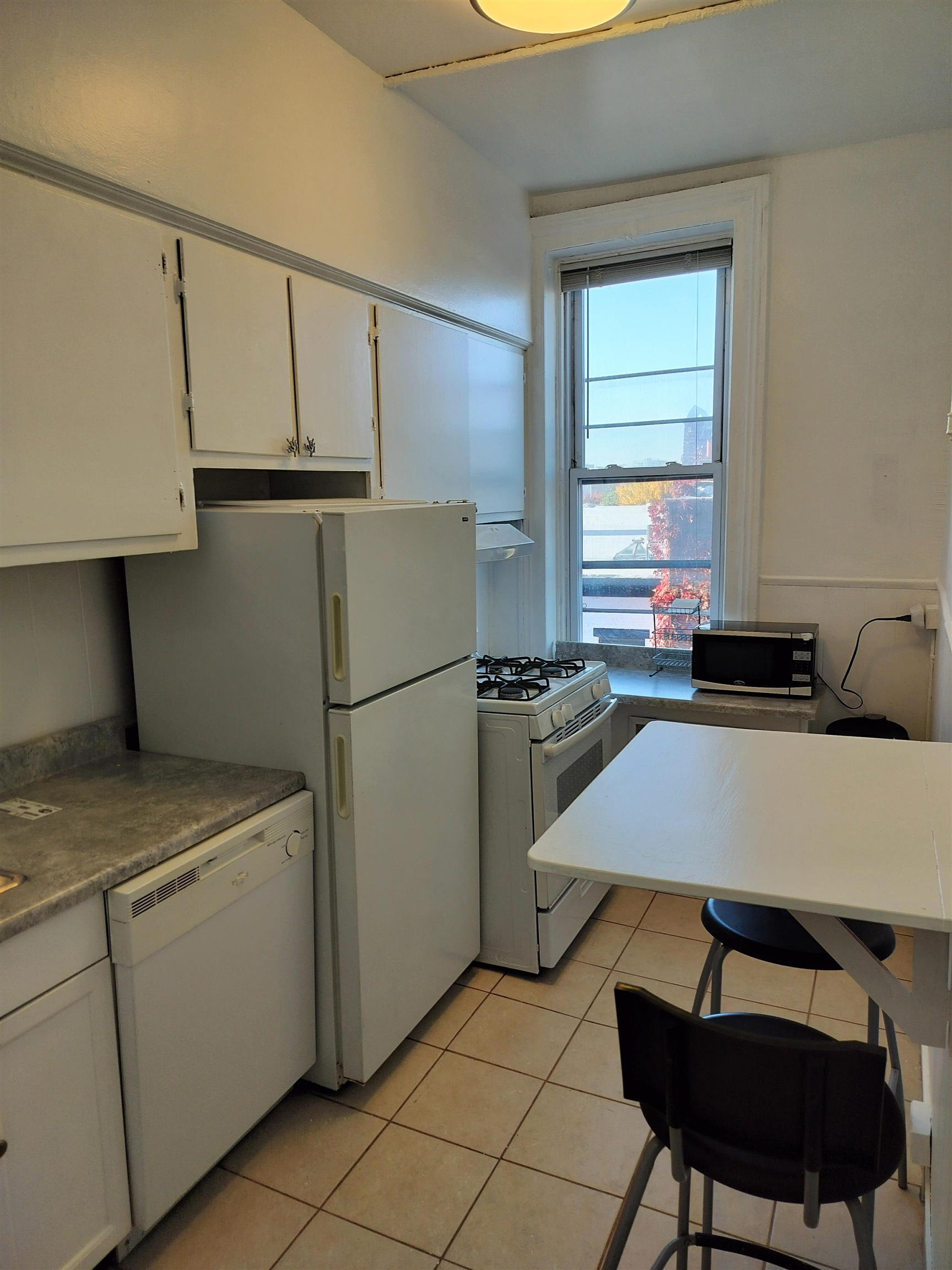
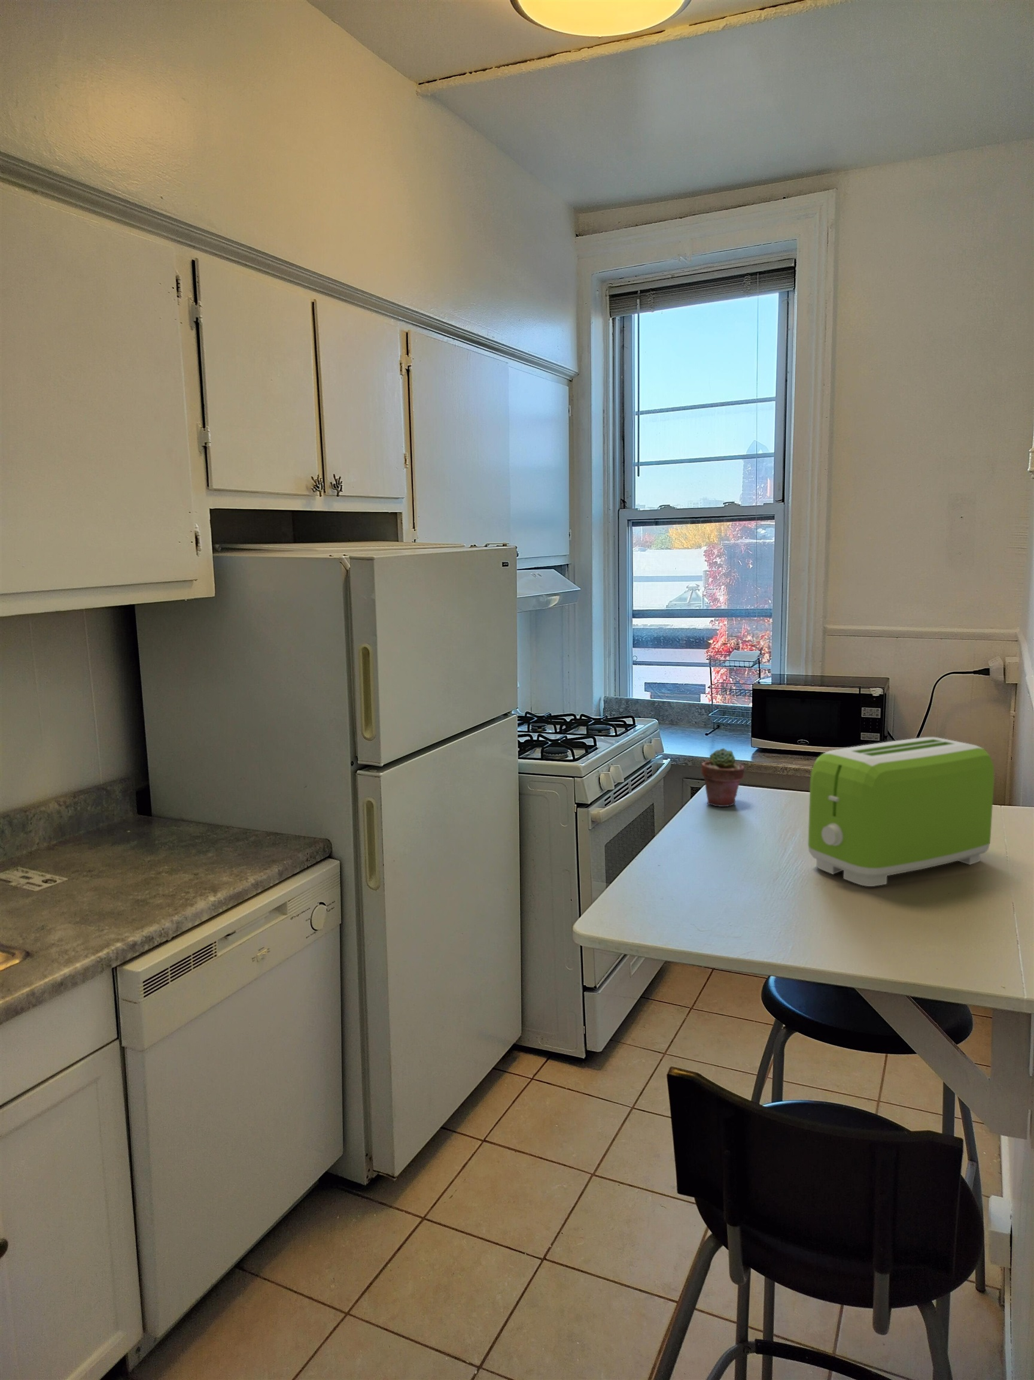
+ toaster [808,737,995,887]
+ potted succulent [701,748,745,807]
